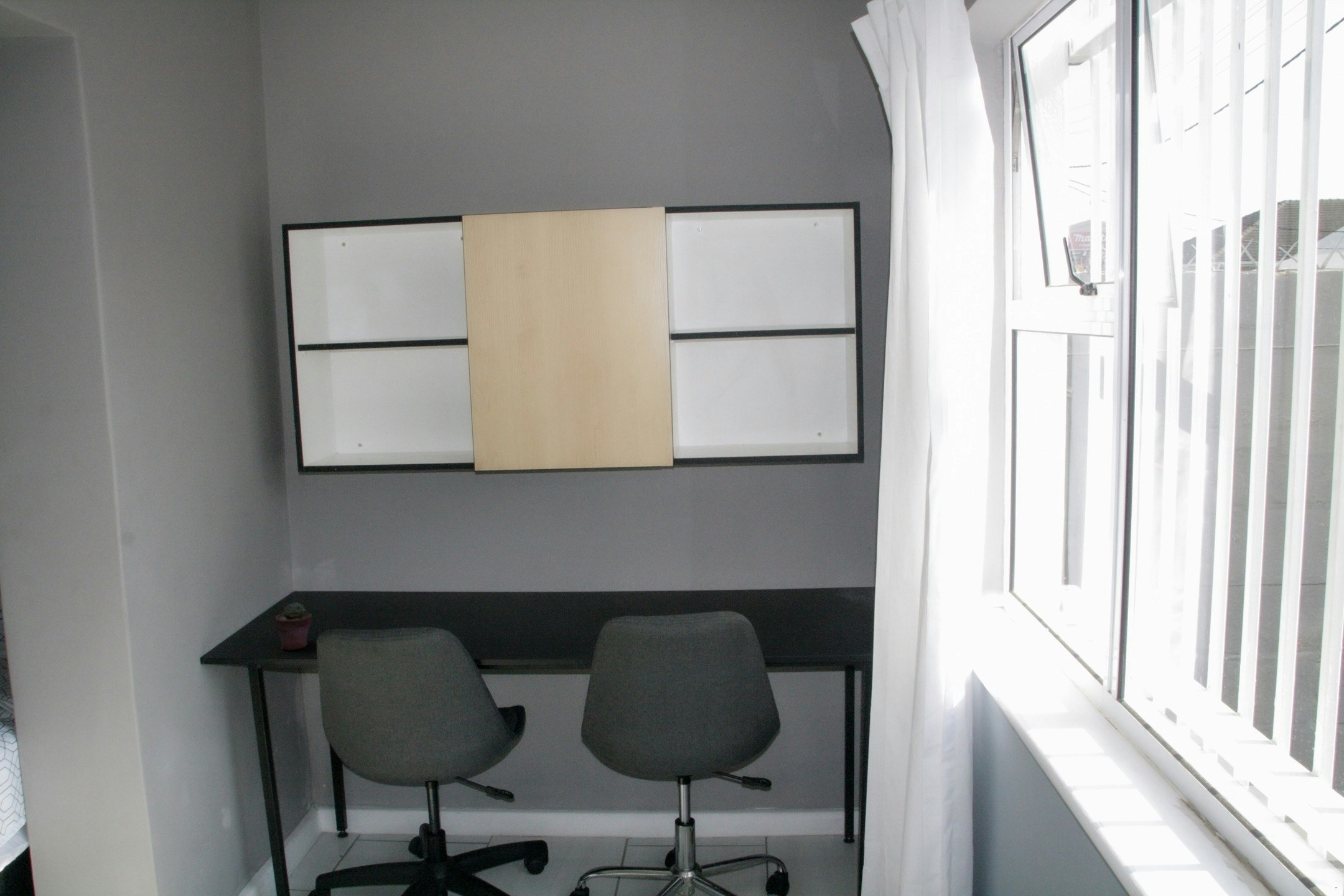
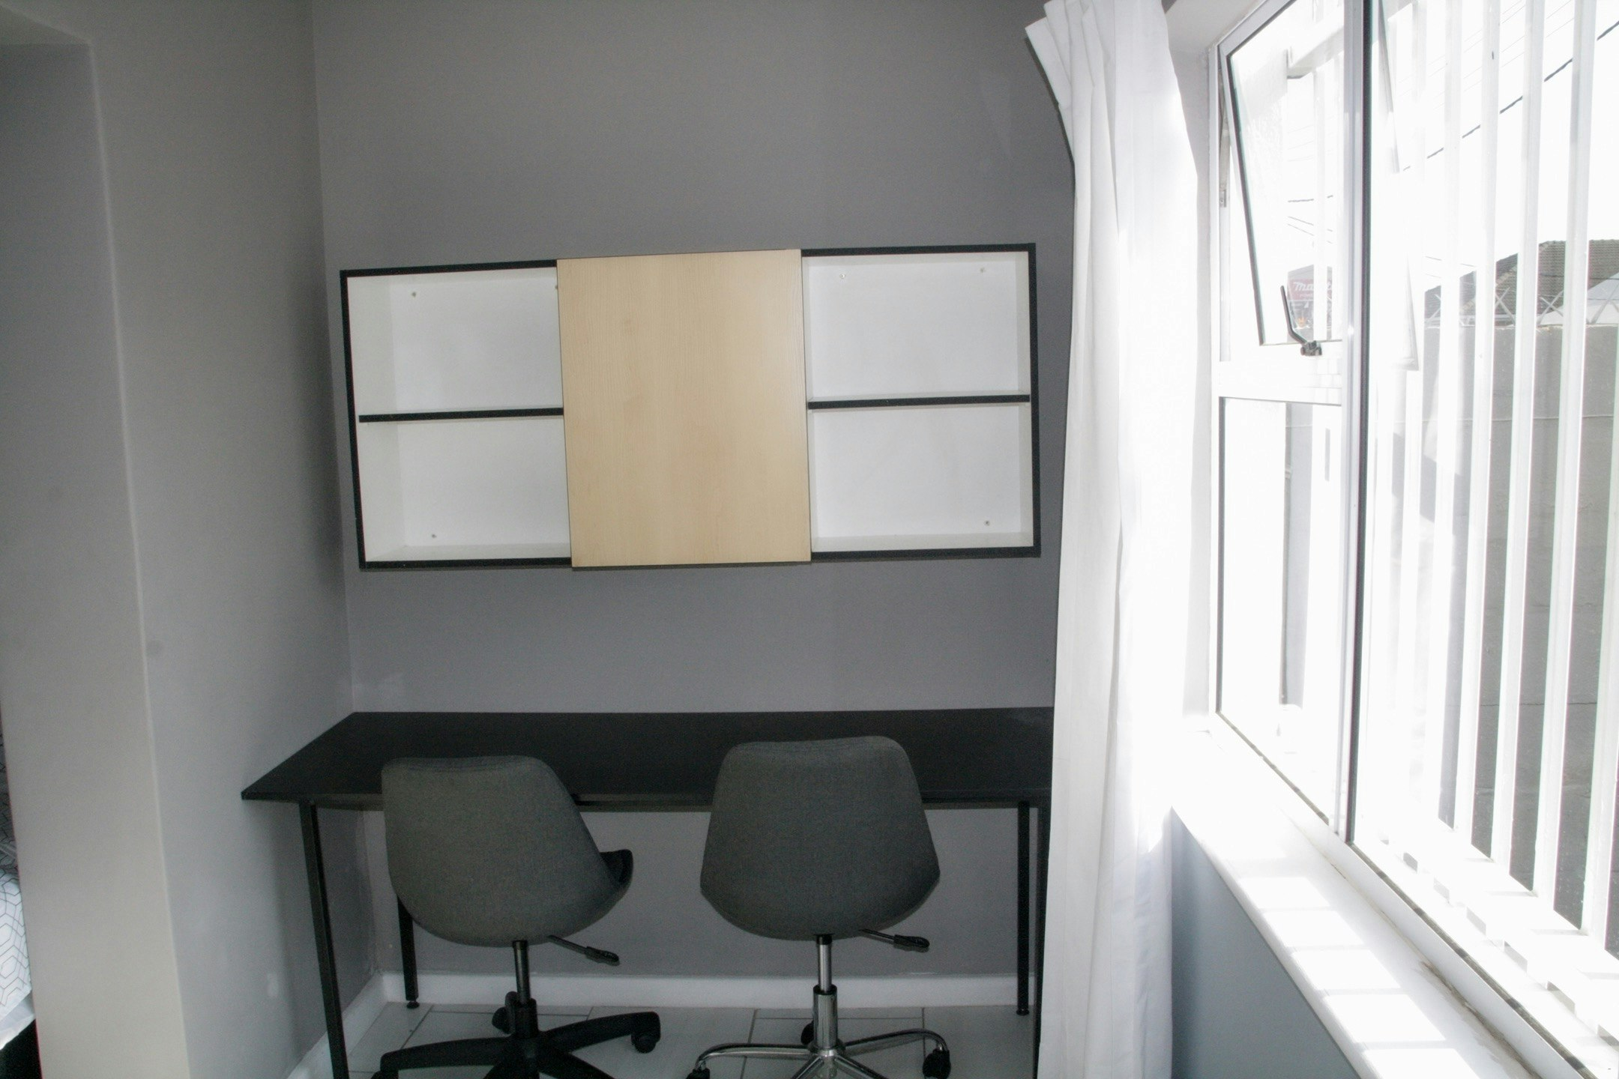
- potted succulent [274,602,312,651]
